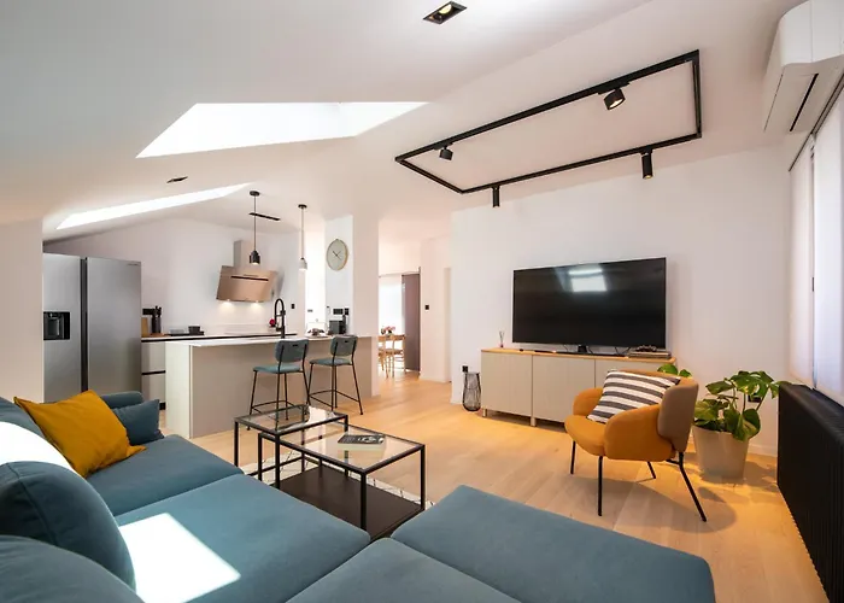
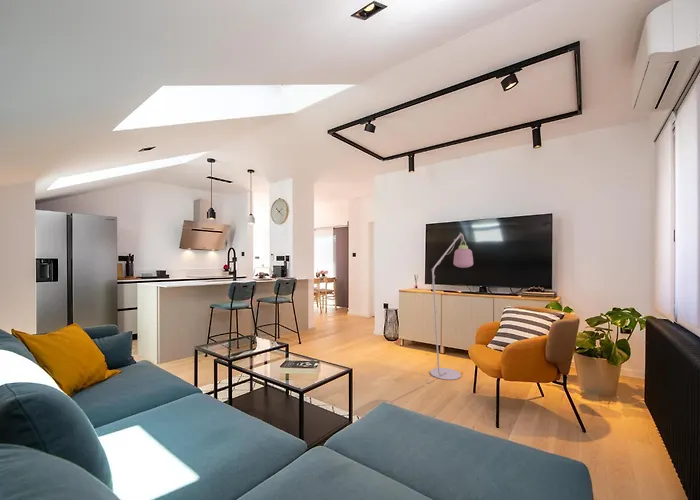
+ floor lamp [427,232,474,383]
